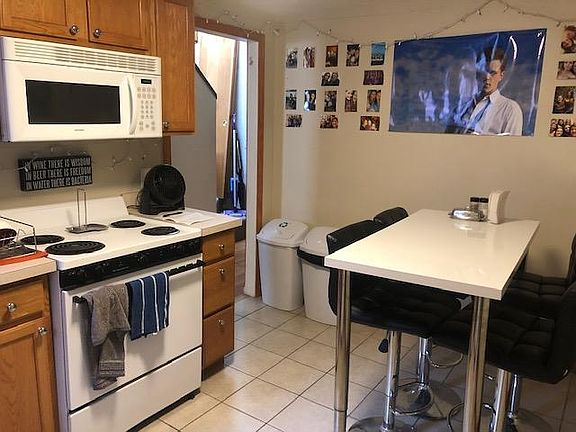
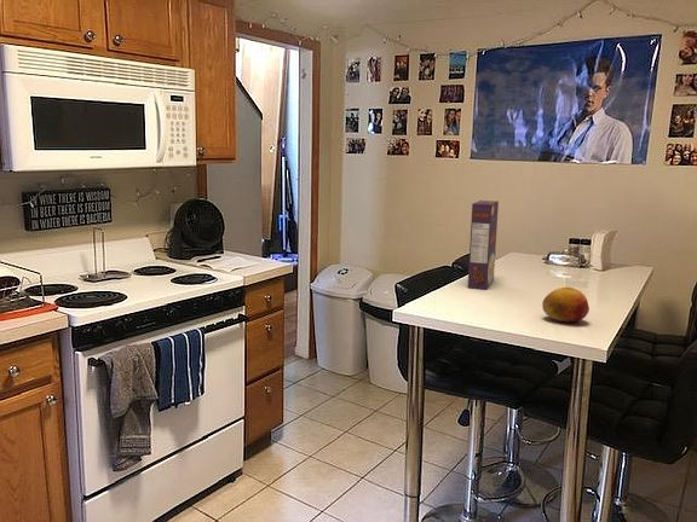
+ cereal box [467,199,500,291]
+ fruit [541,286,591,324]
